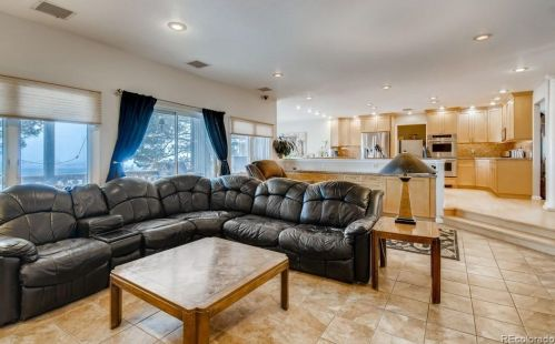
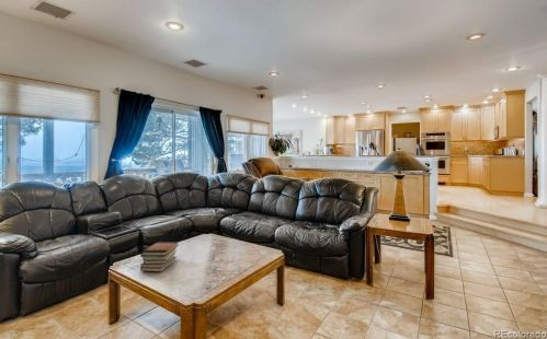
+ book stack [139,241,180,272]
